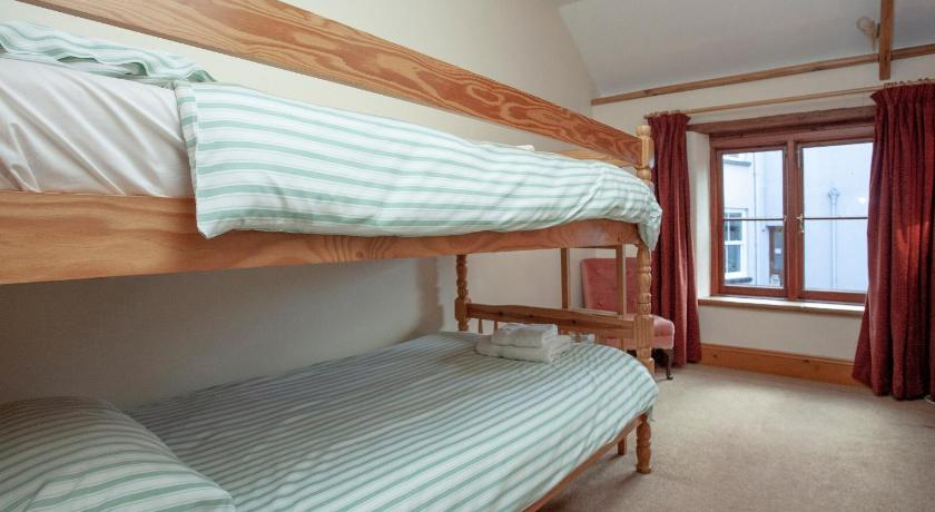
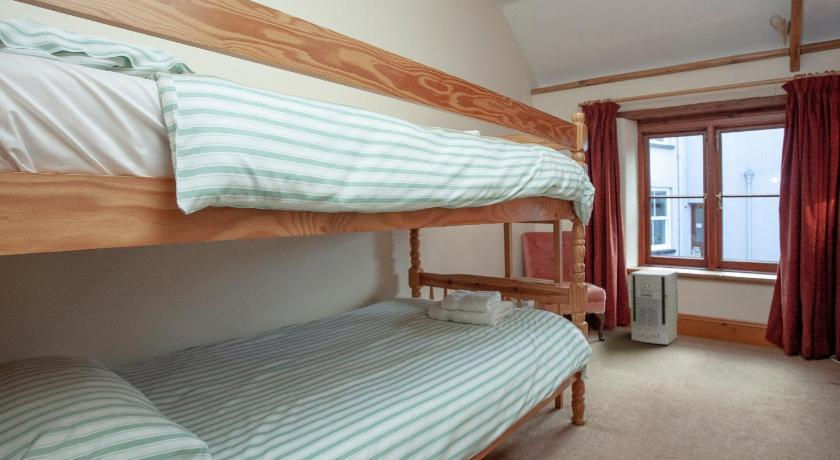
+ air purifier [630,269,679,345]
